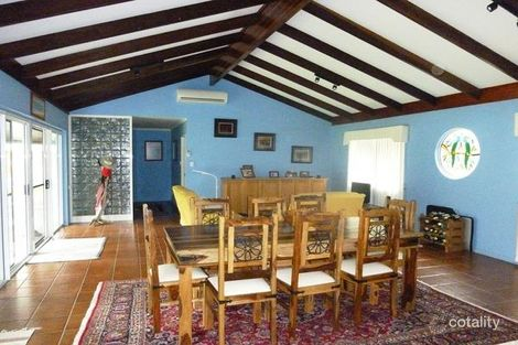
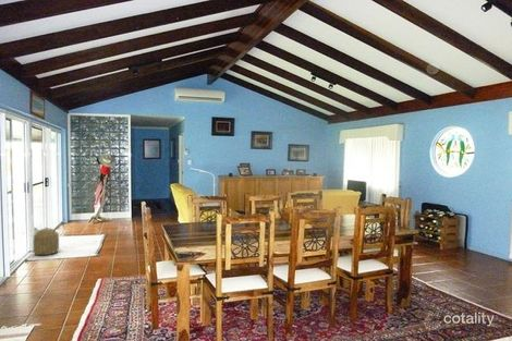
+ basket [32,227,60,256]
